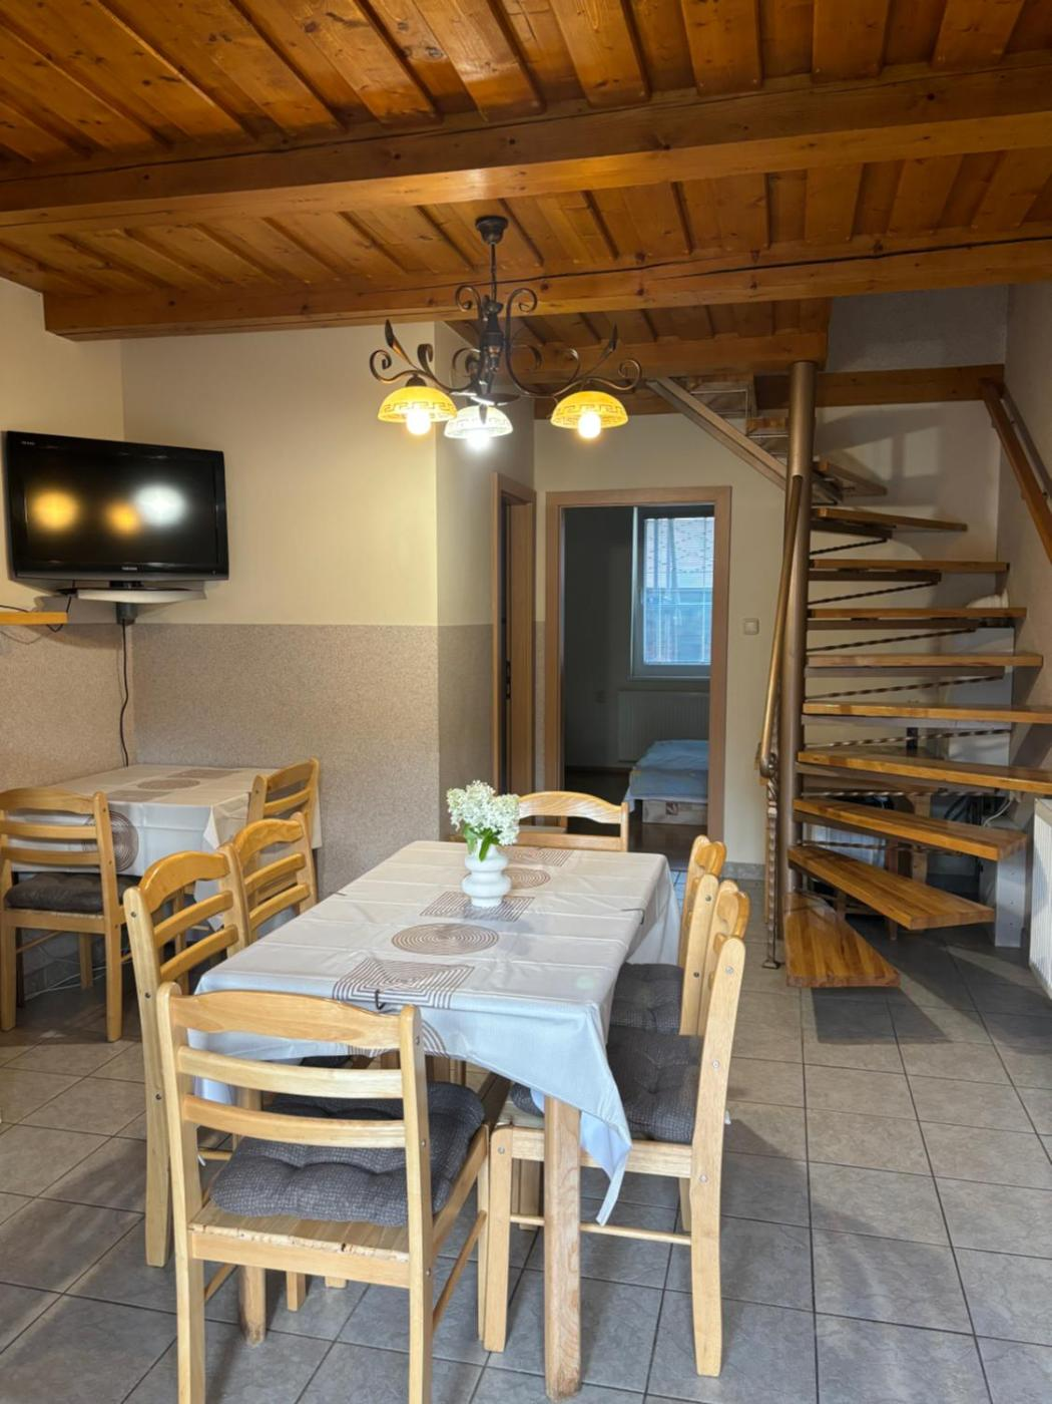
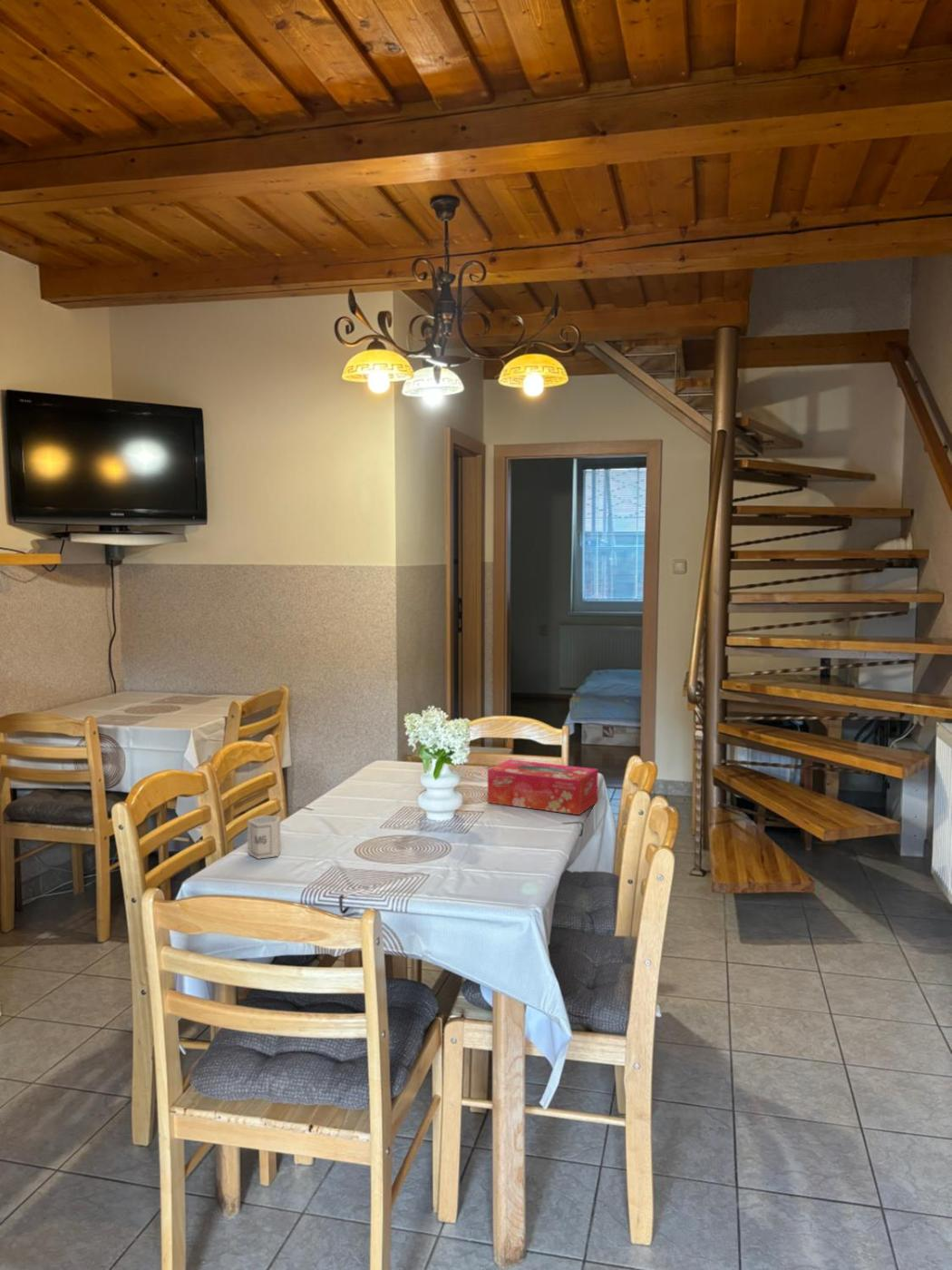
+ tissue box [487,758,599,816]
+ cup [247,815,282,860]
